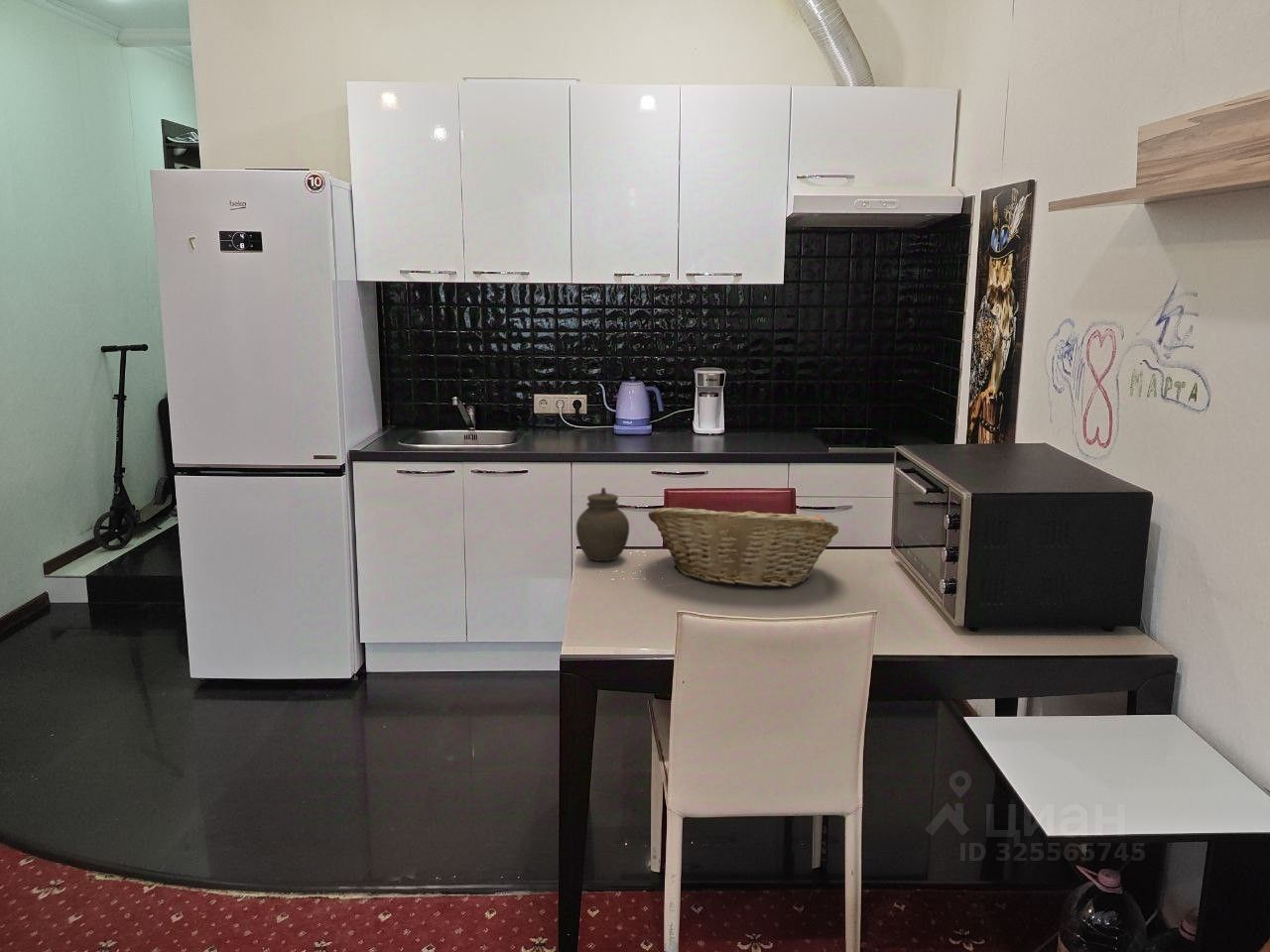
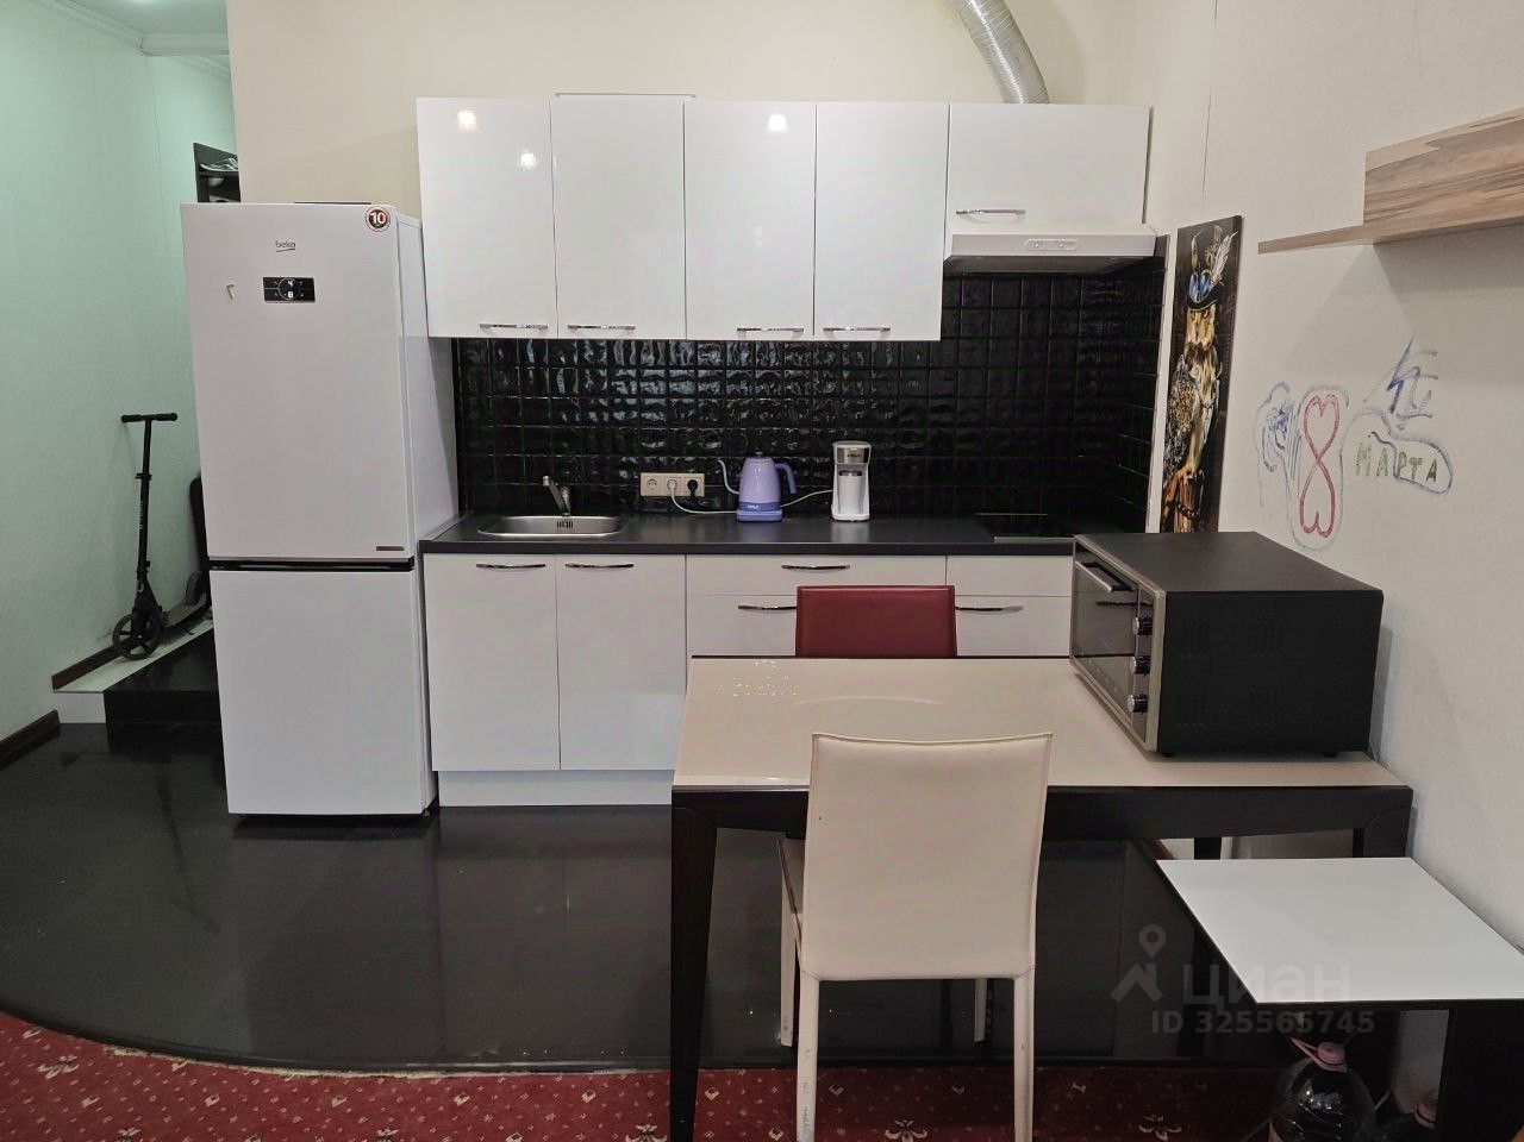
- fruit basket [647,502,839,588]
- jar [575,487,630,562]
